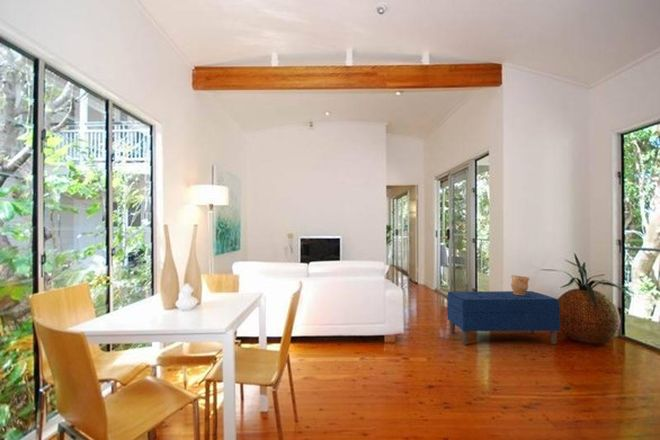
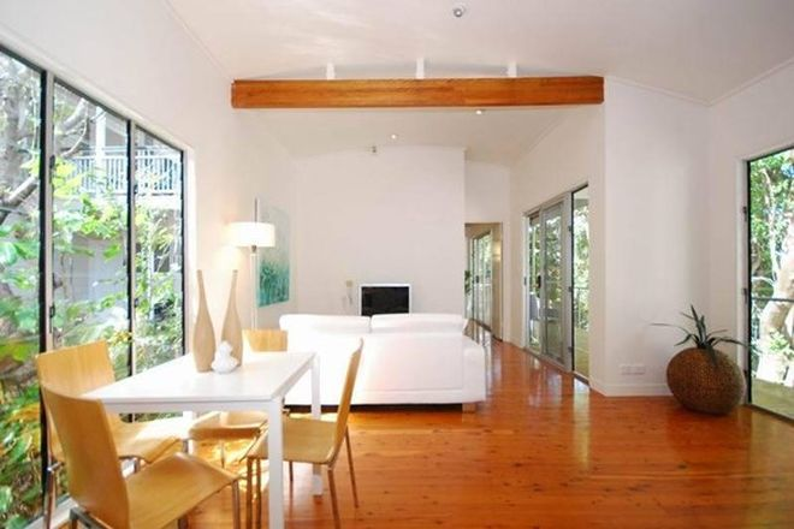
- bench [446,290,561,346]
- ceramic vessel [510,274,531,295]
